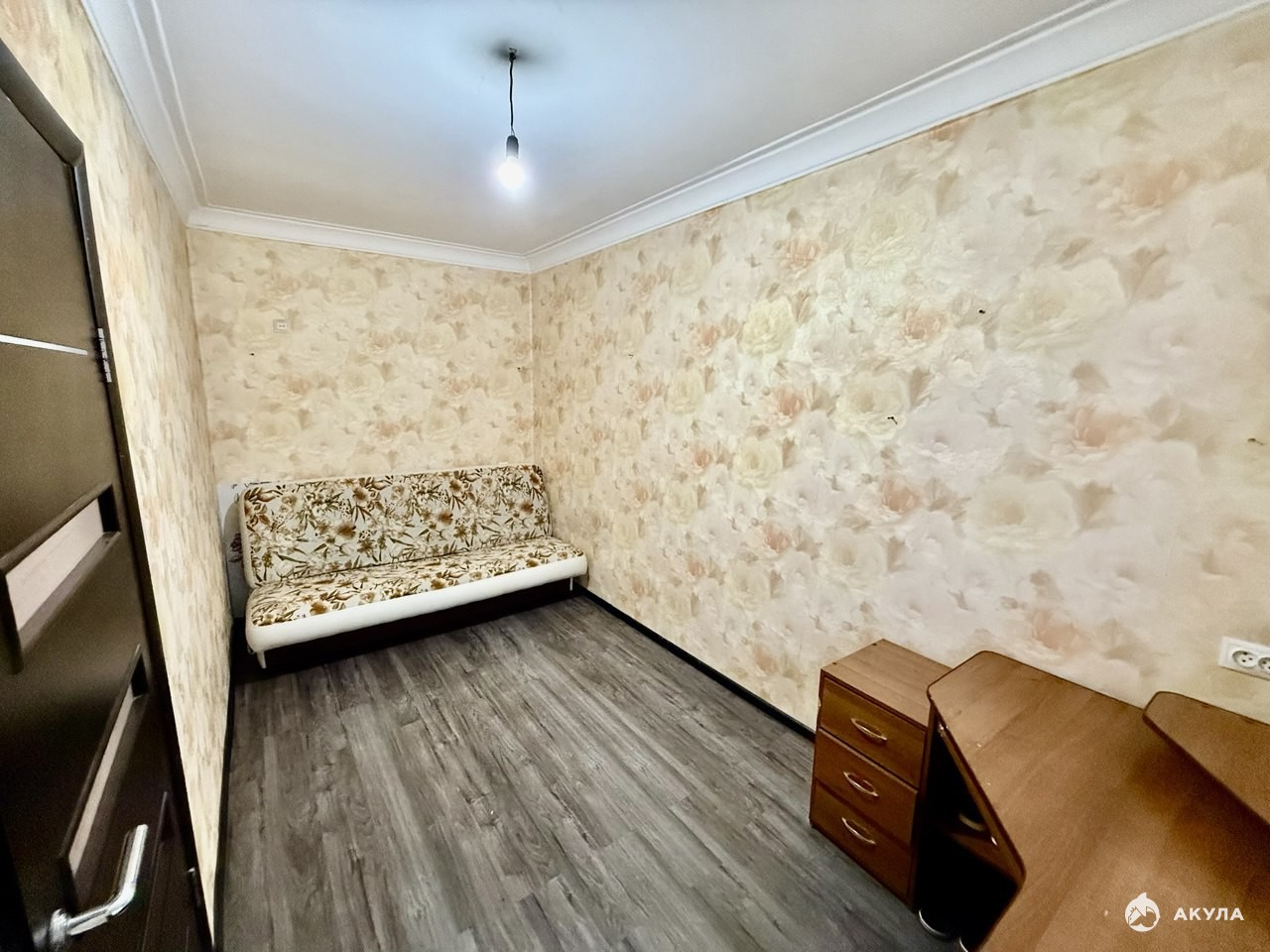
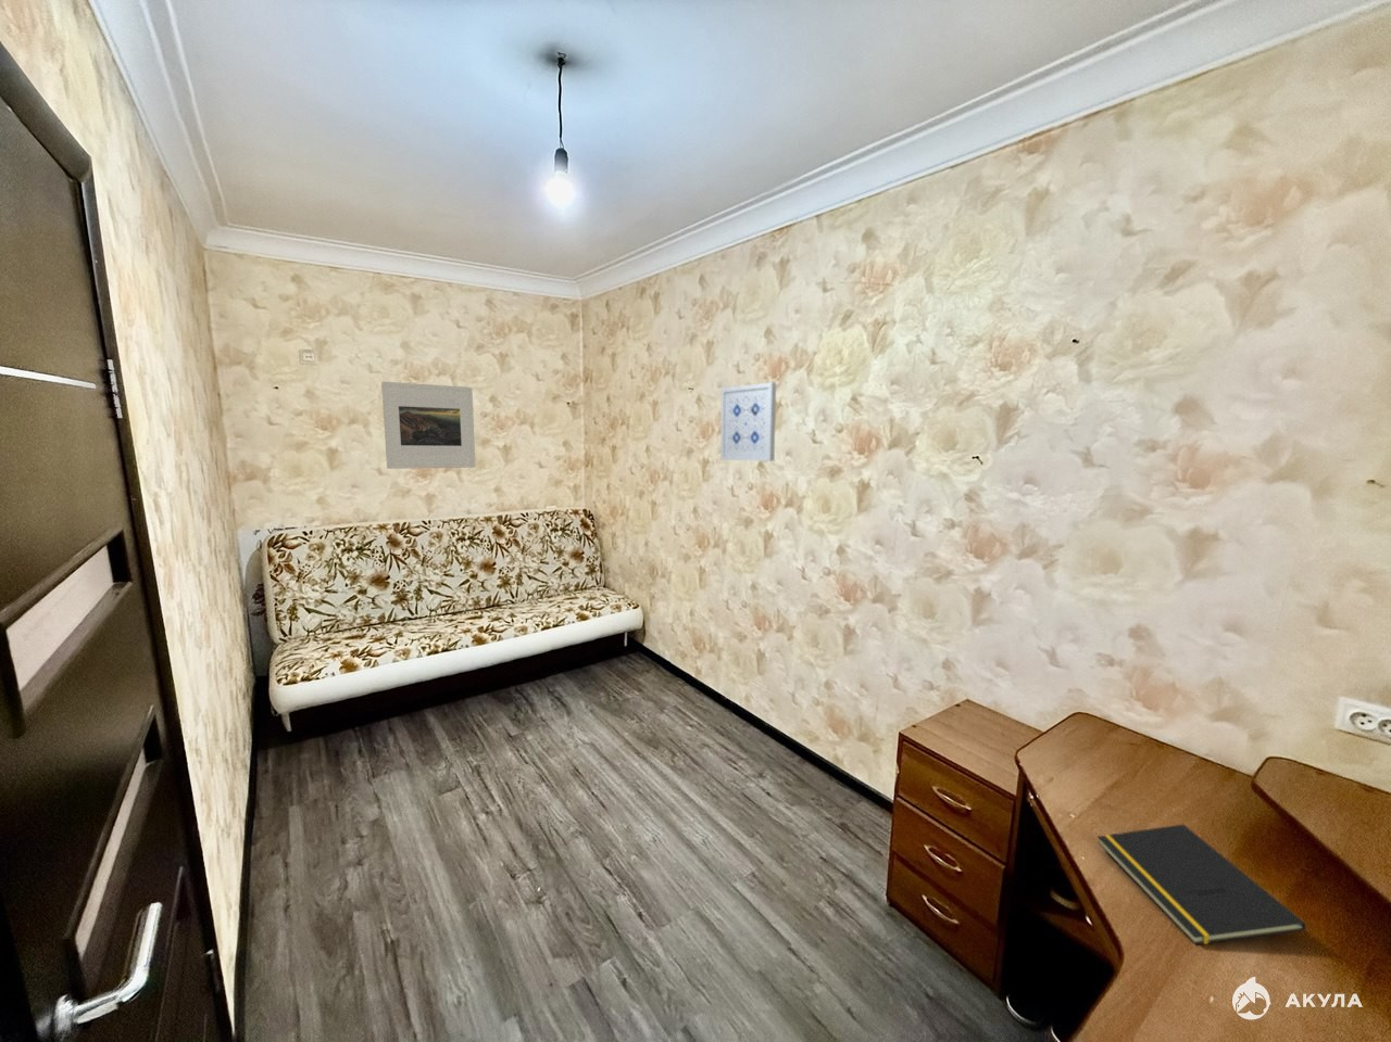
+ notepad [1096,824,1308,946]
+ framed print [380,381,476,470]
+ wall art [720,381,777,462]
